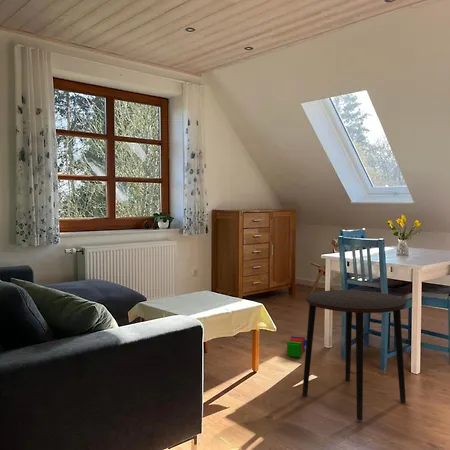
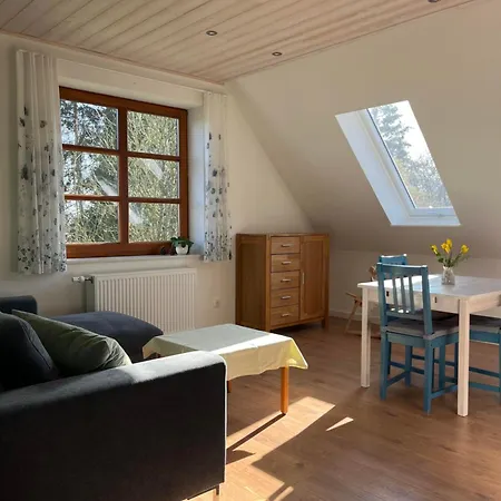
- side table [301,289,407,421]
- stacking toy [286,335,307,358]
